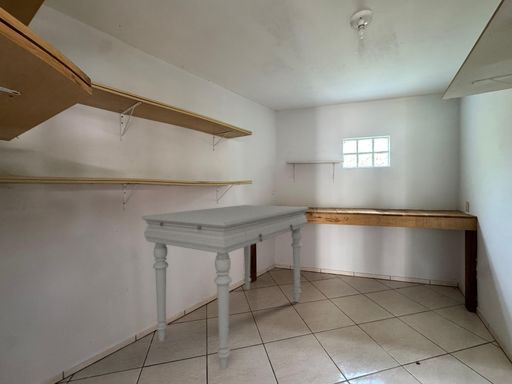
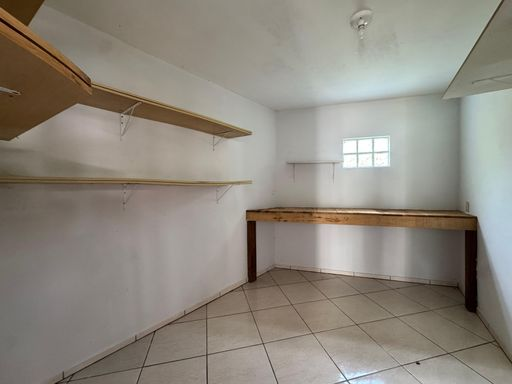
- dining table [141,204,309,371]
